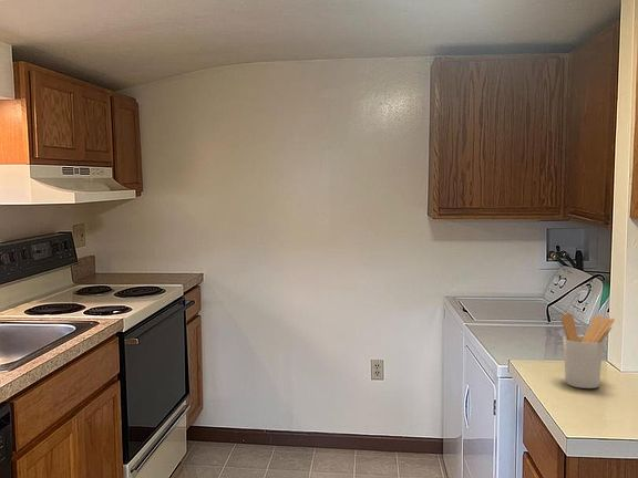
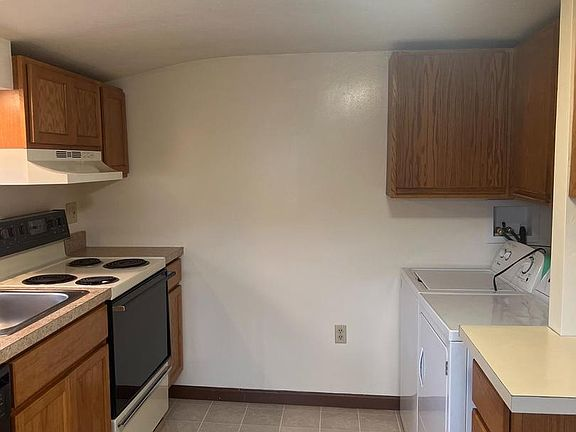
- utensil holder [559,312,616,389]
